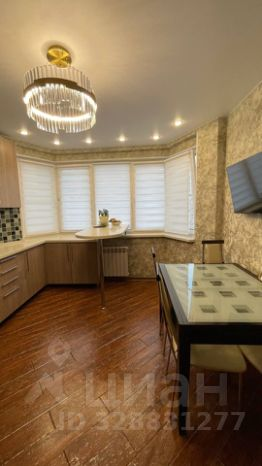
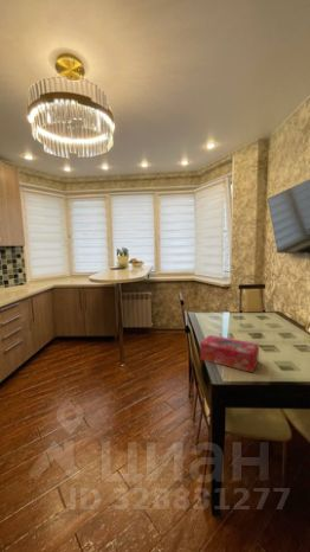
+ tissue box [199,334,260,374]
